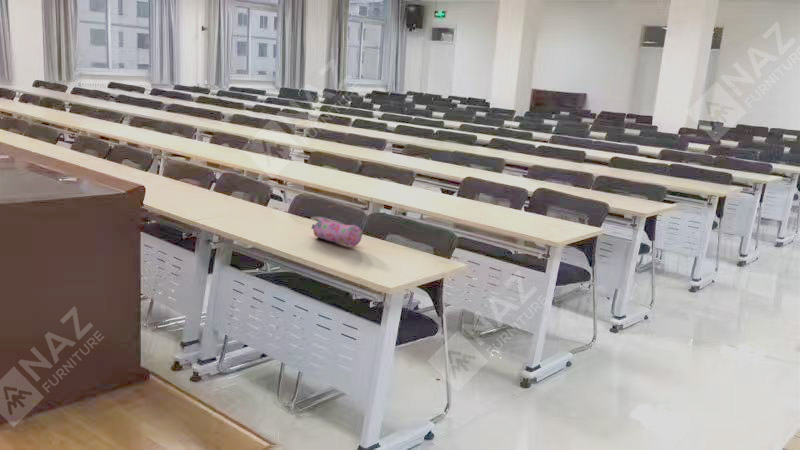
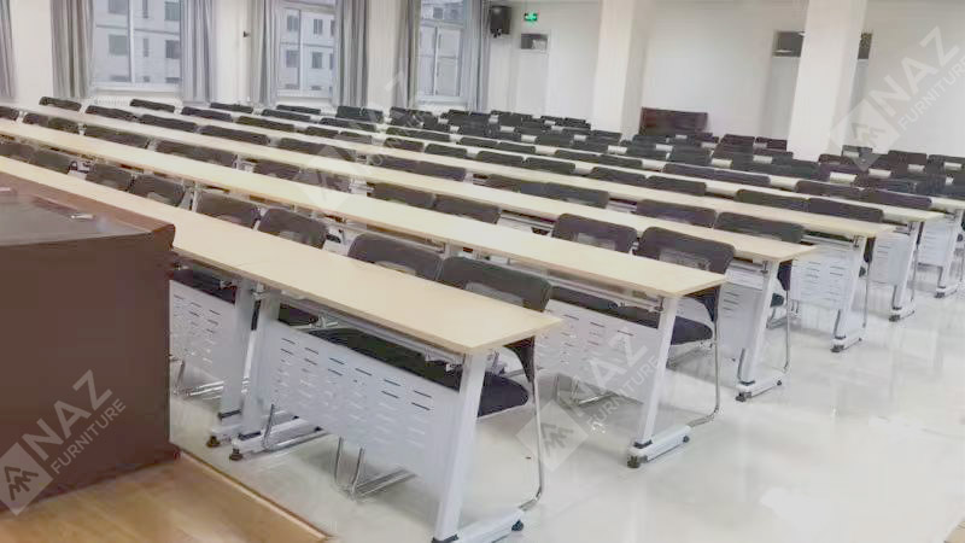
- pencil case [310,217,363,248]
